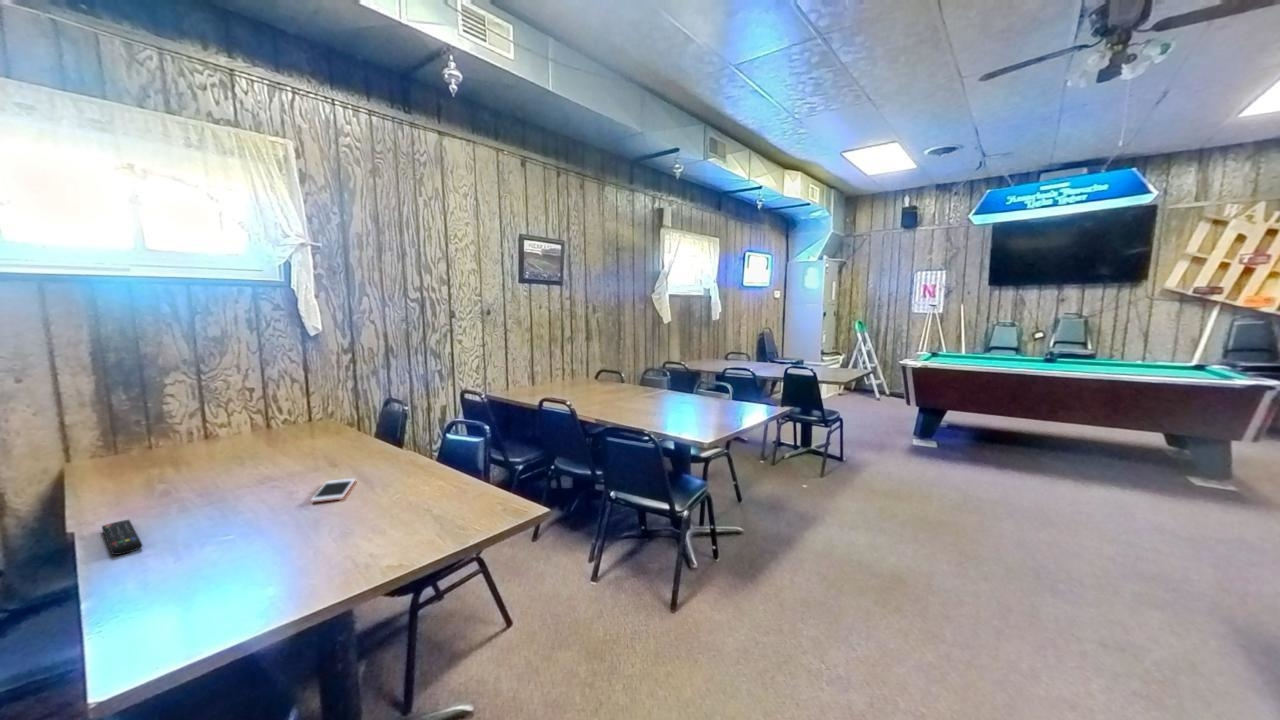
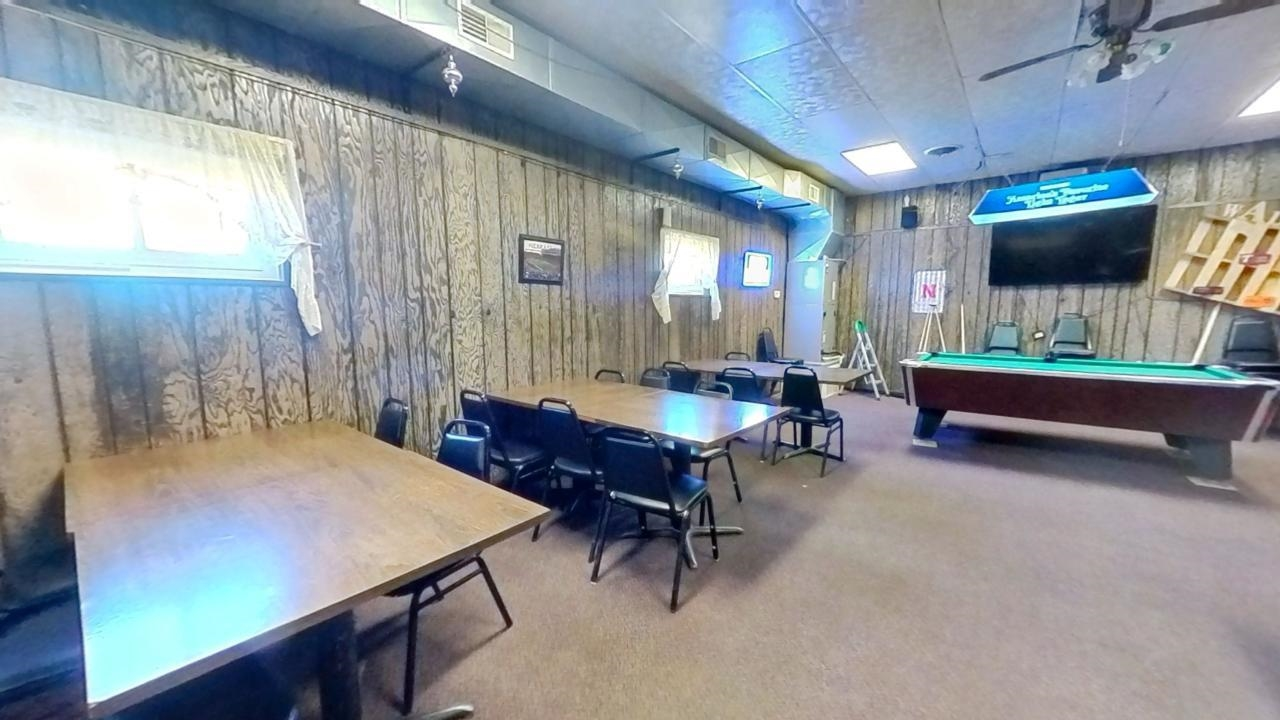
- remote control [101,519,143,556]
- cell phone [310,477,356,504]
